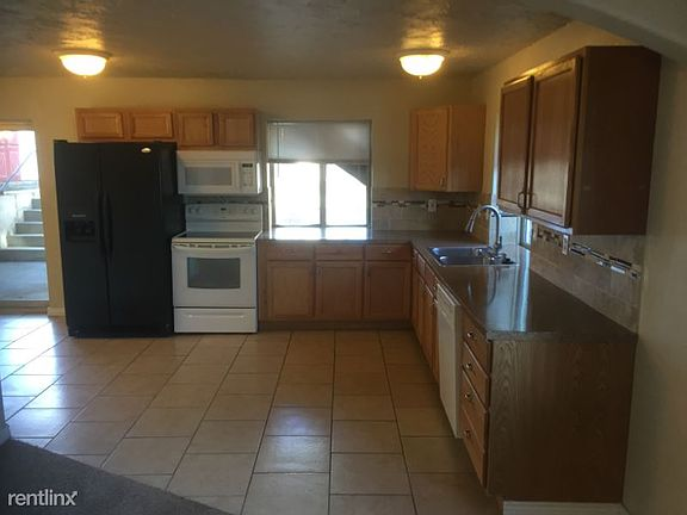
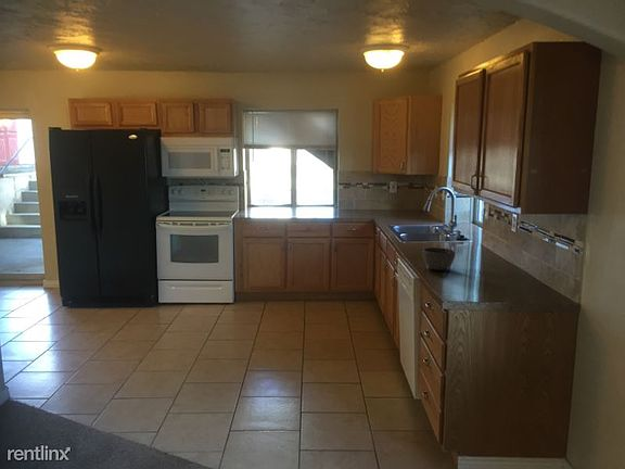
+ bowl [422,246,456,271]
